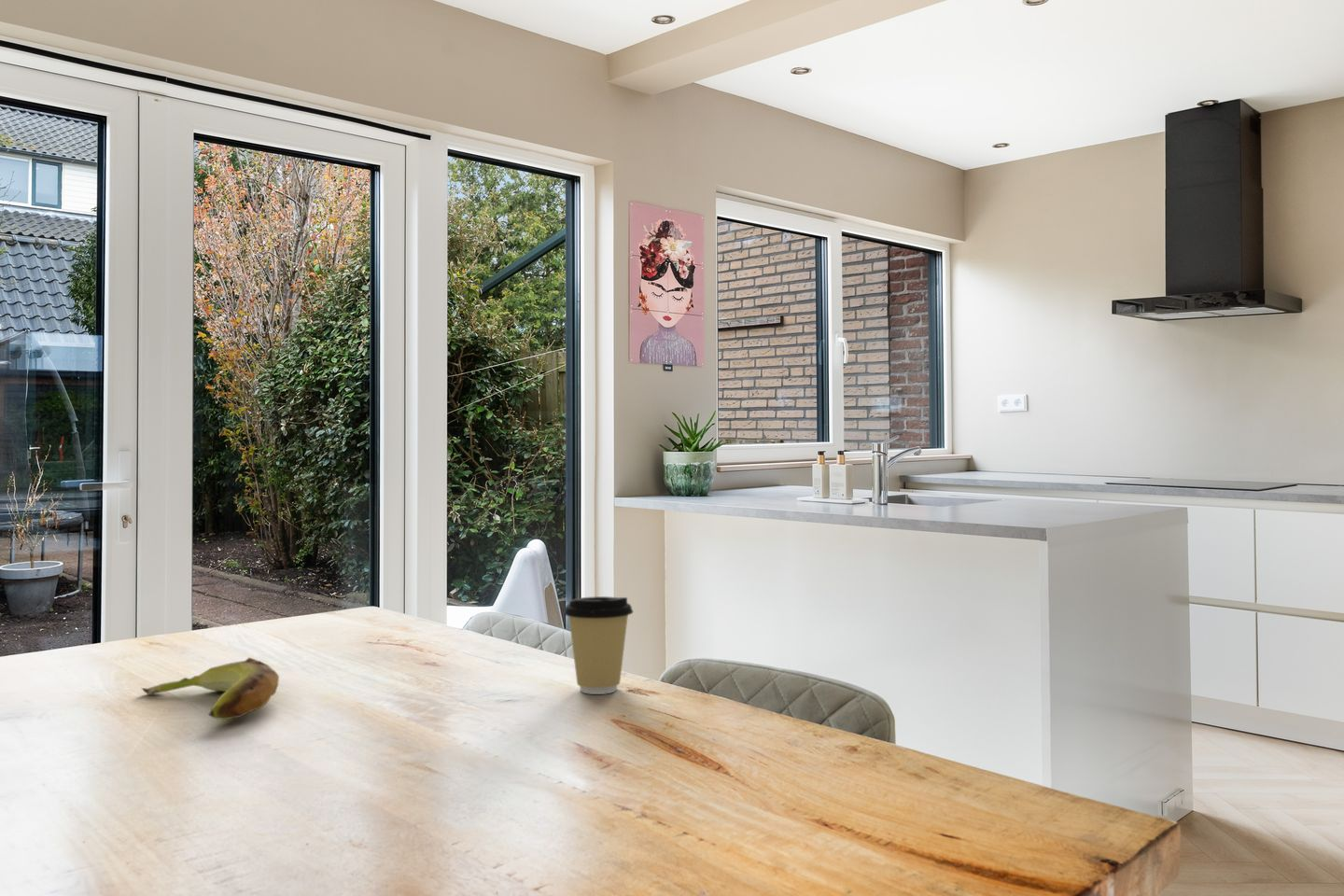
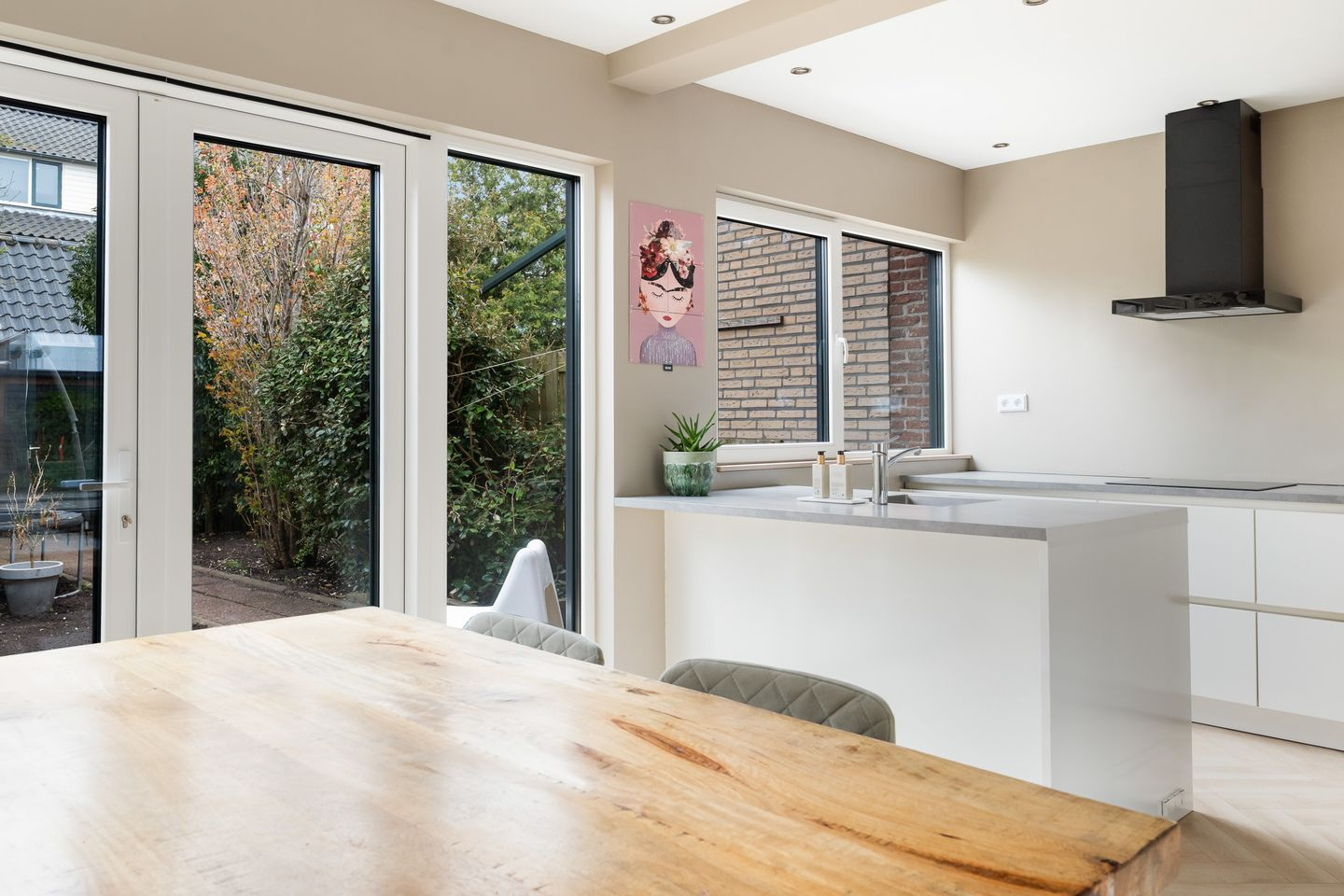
- coffee cup [563,595,634,695]
- banana [141,657,280,721]
